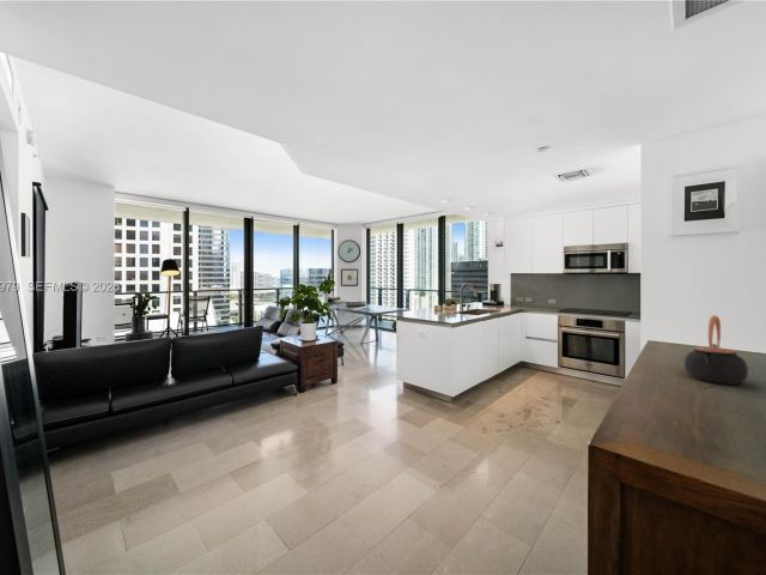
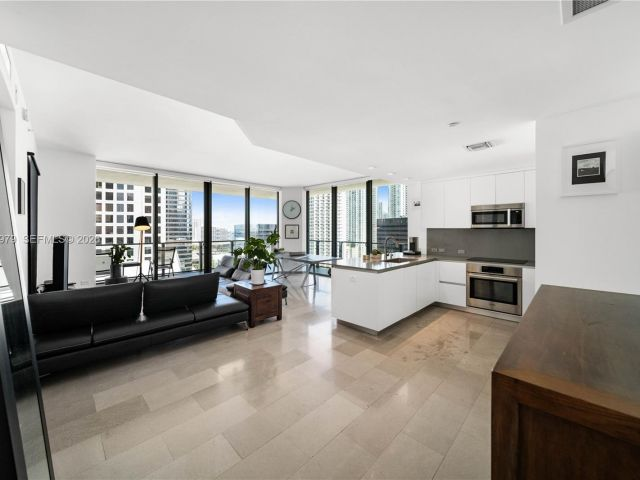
- teapot [683,314,749,386]
